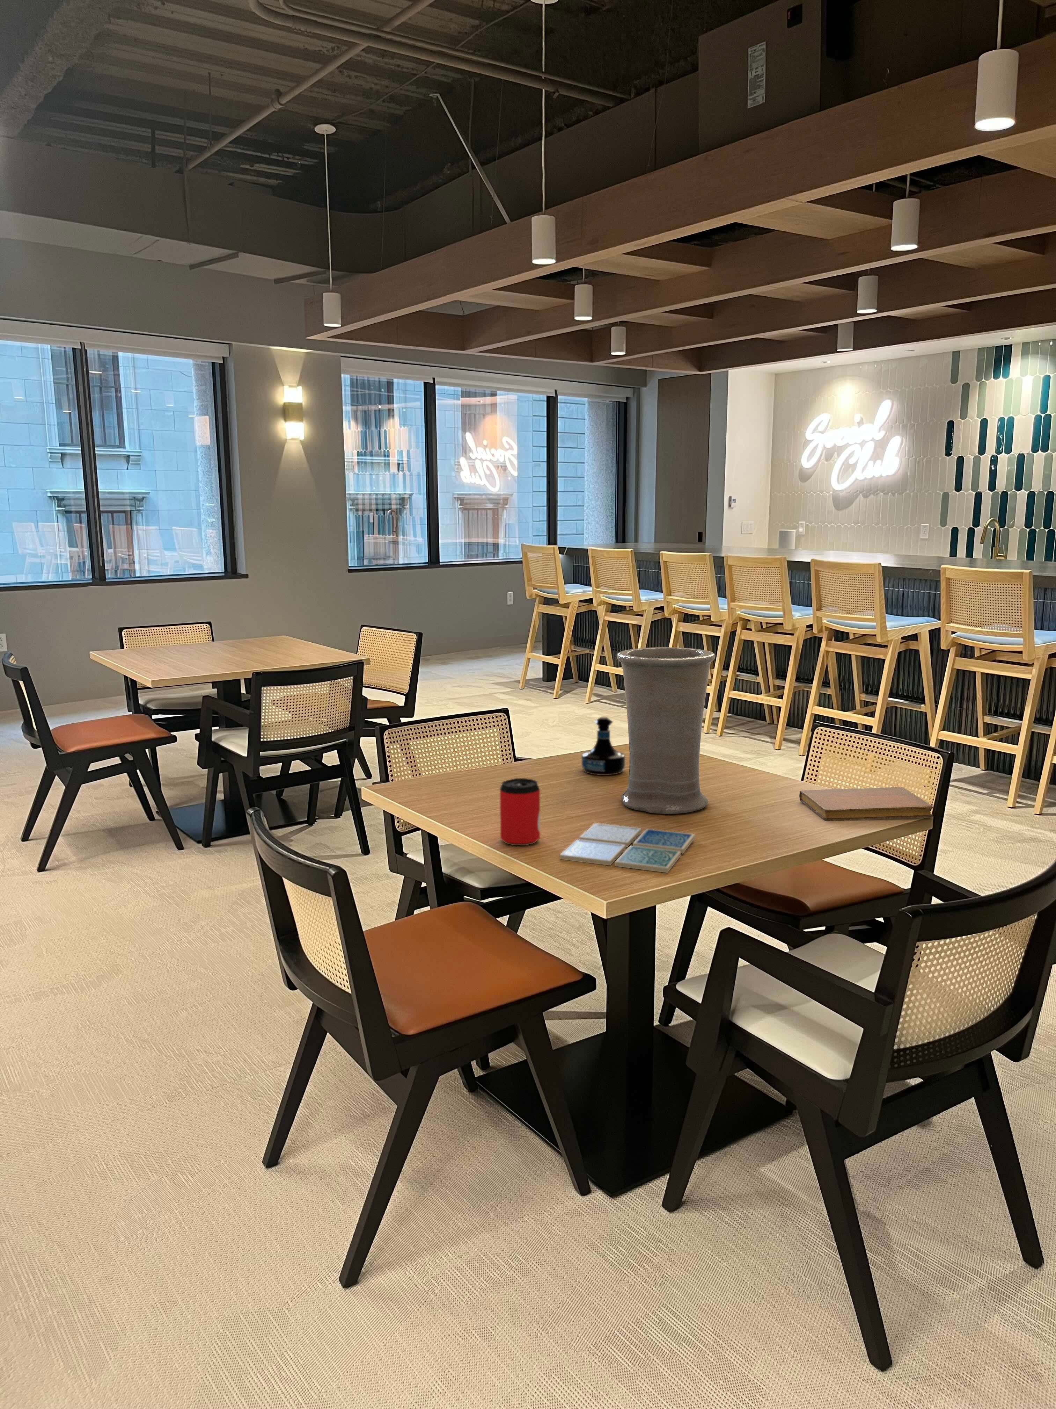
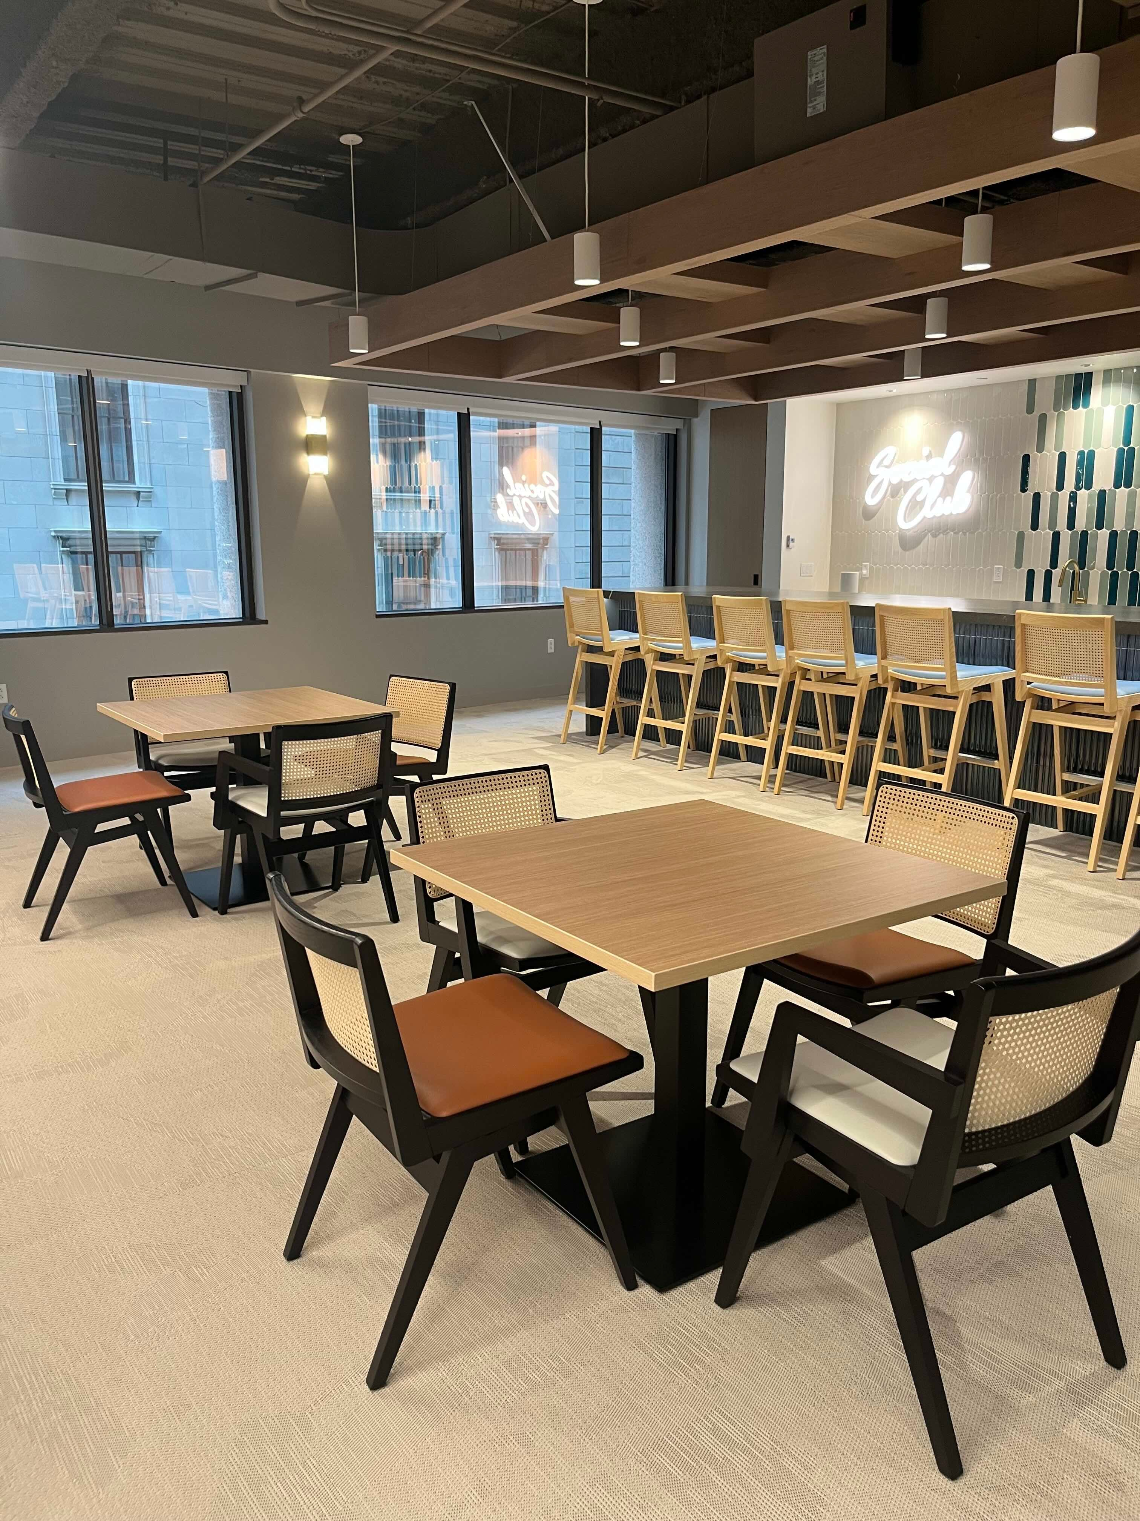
- can [499,778,540,845]
- tequila bottle [581,717,626,776]
- notebook [799,787,934,821]
- drink coaster [559,822,695,873]
- vase [617,647,715,814]
